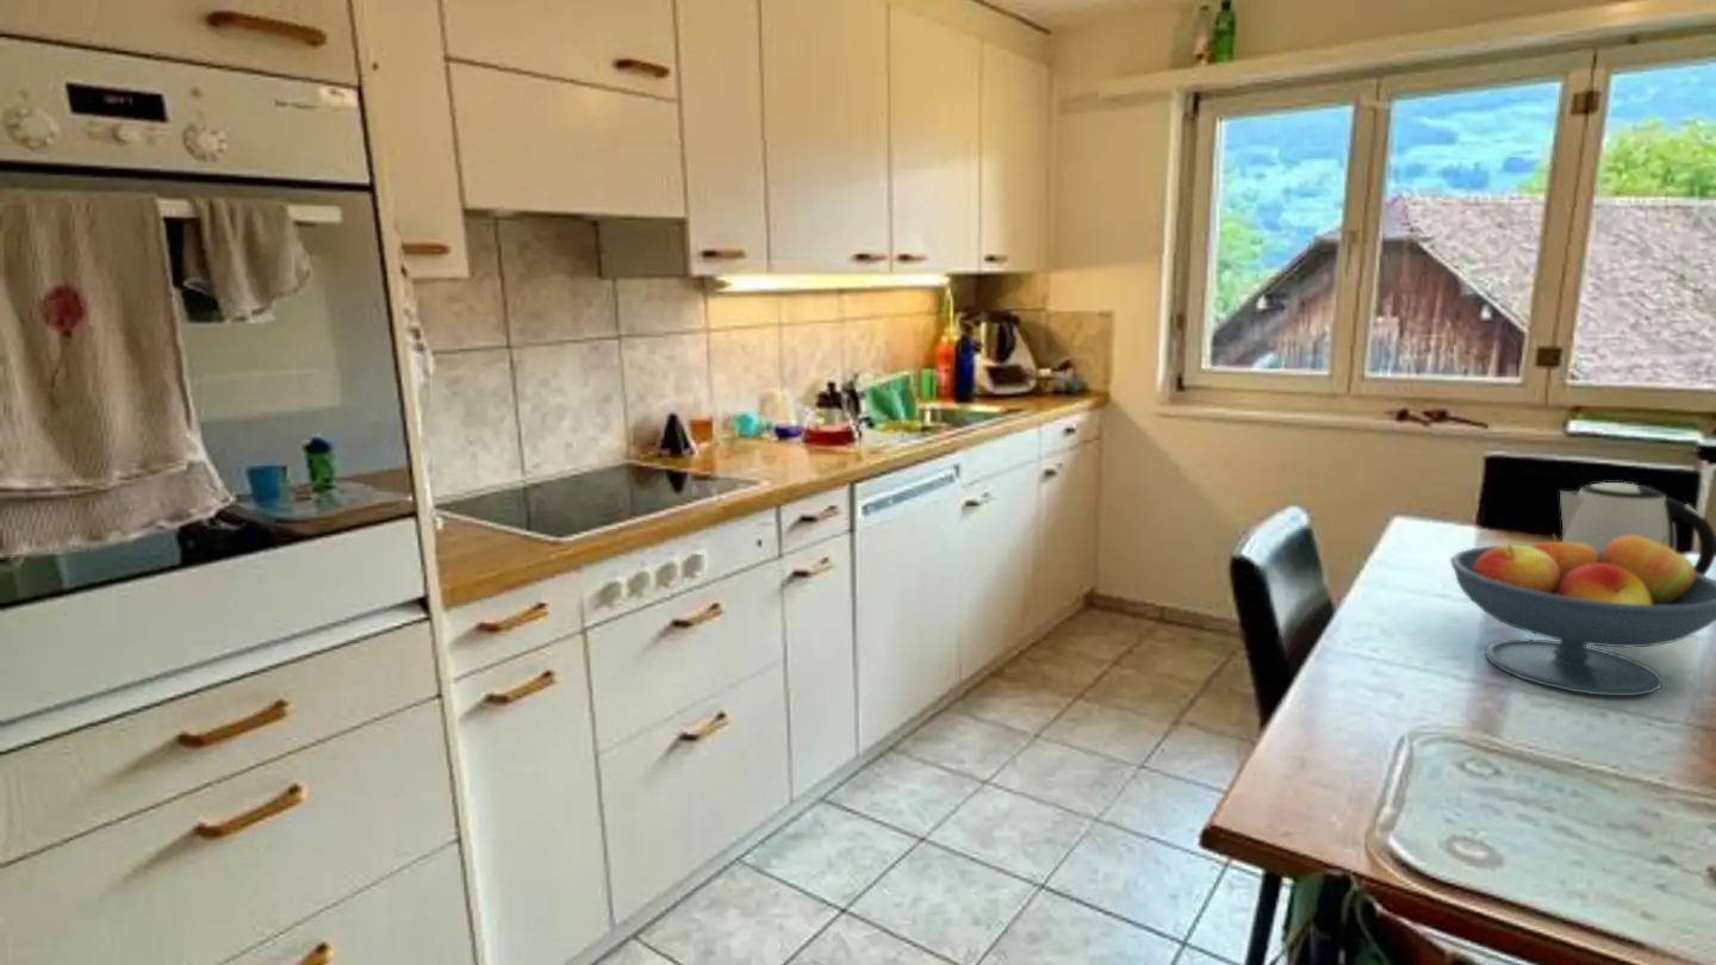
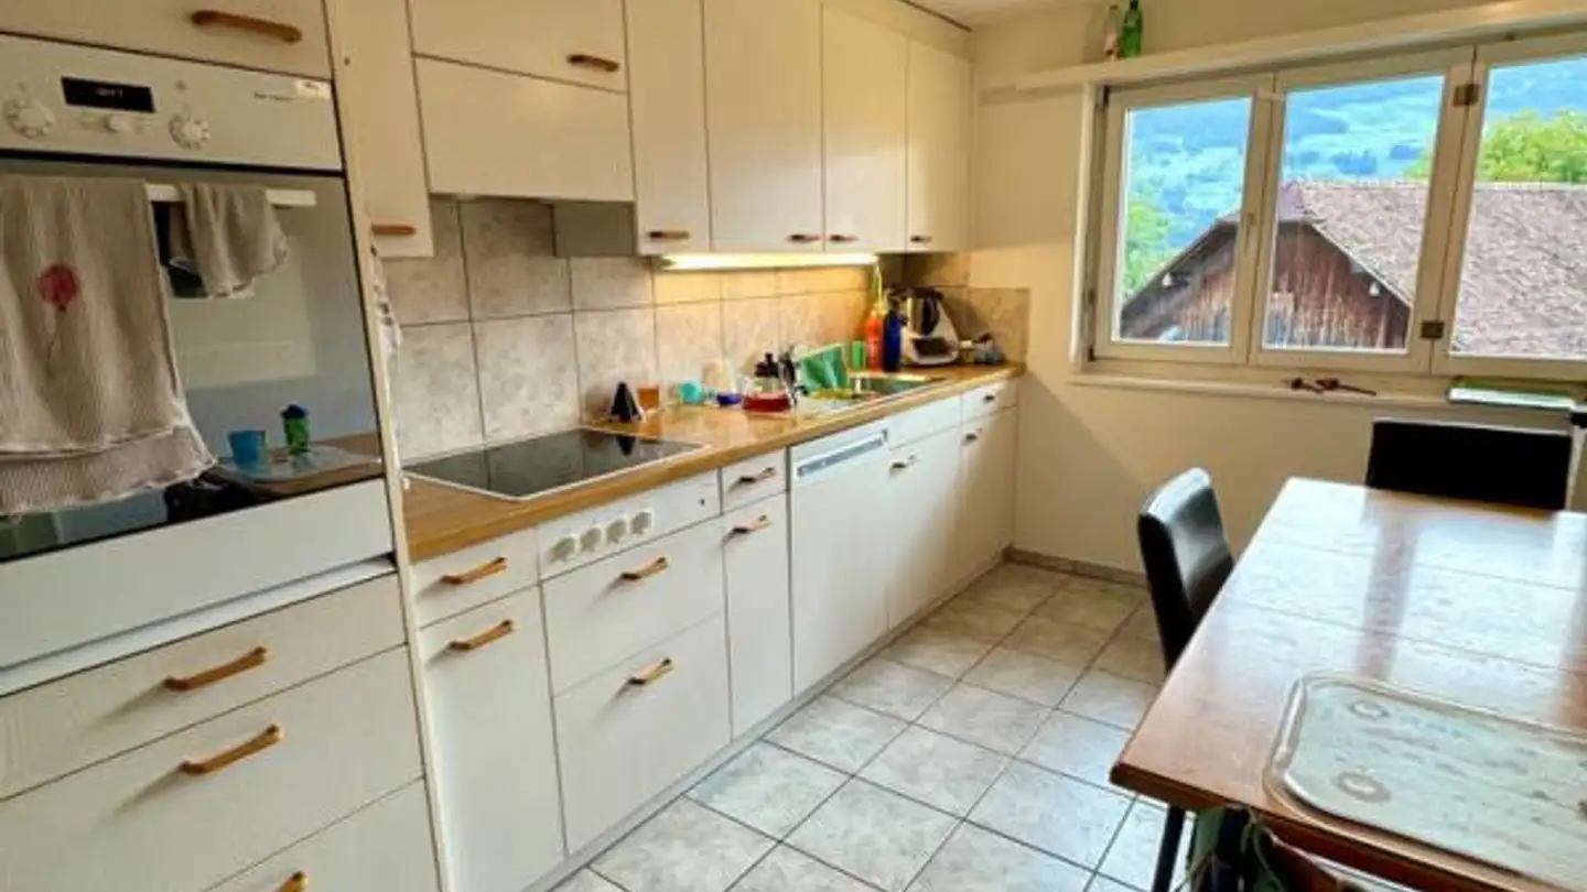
- fruit bowl [1449,534,1716,697]
- kettle [1559,481,1716,575]
